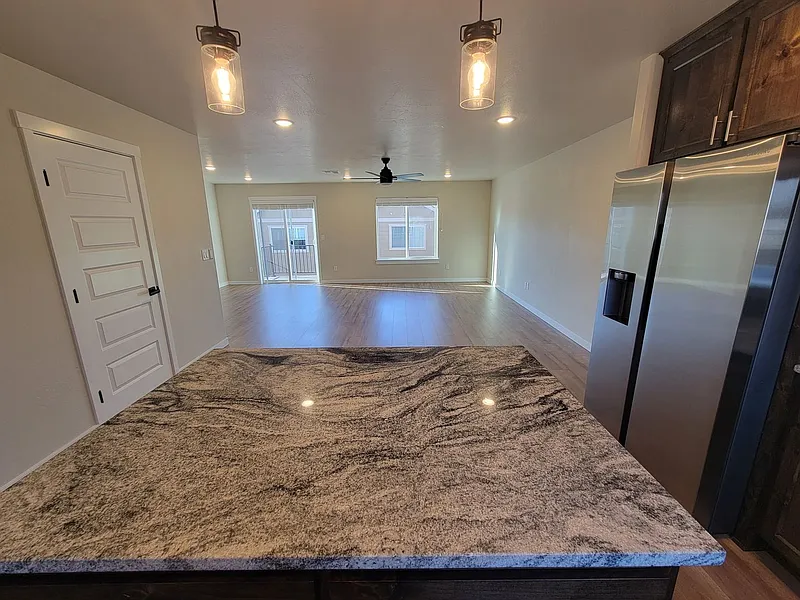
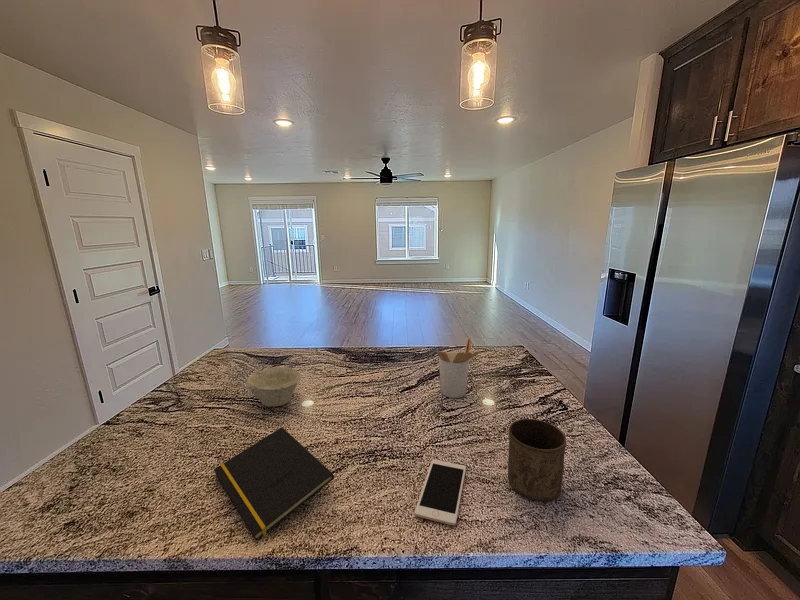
+ bowl [245,366,302,408]
+ cell phone [414,459,467,526]
+ notepad [213,426,335,542]
+ utensil holder [435,337,481,399]
+ cup [507,418,567,502]
